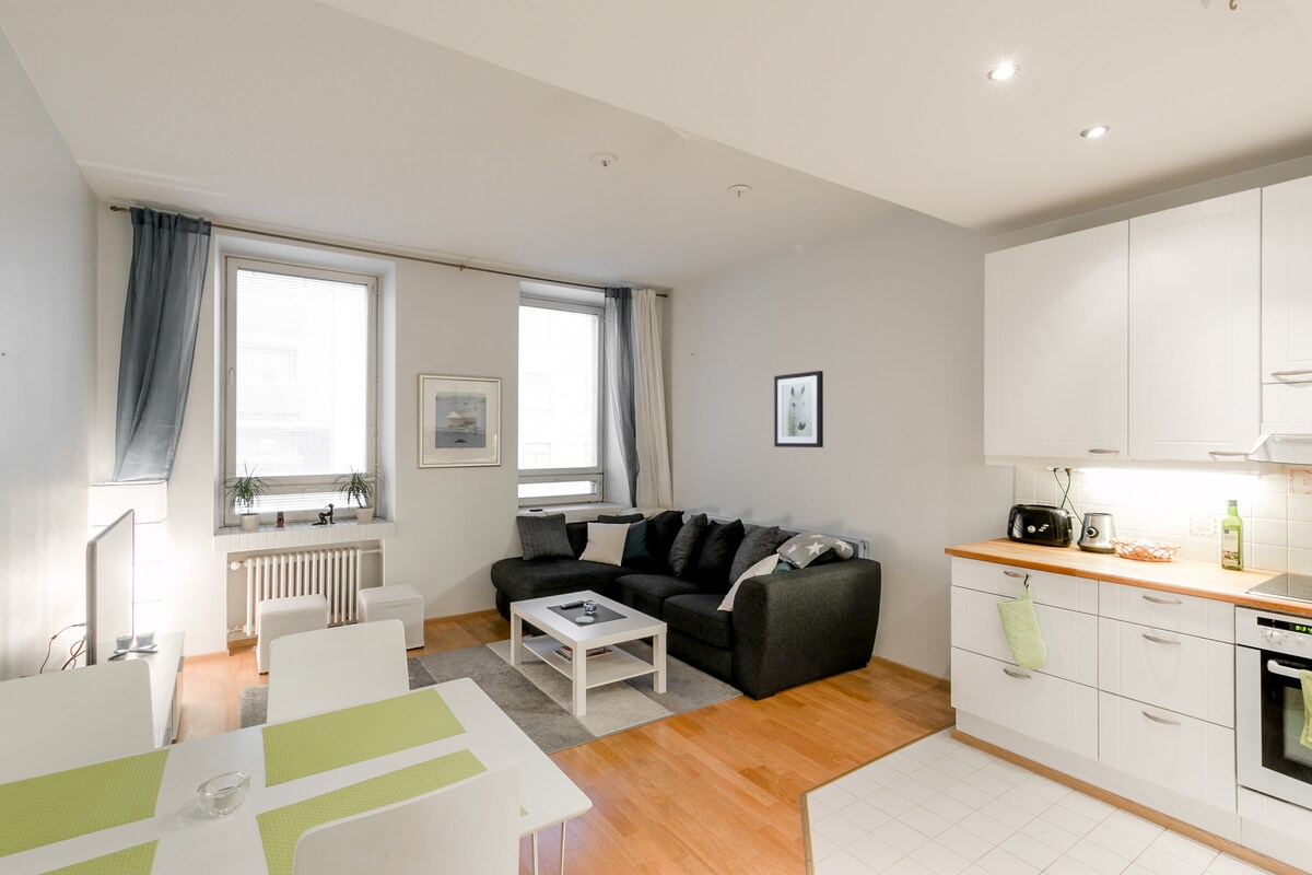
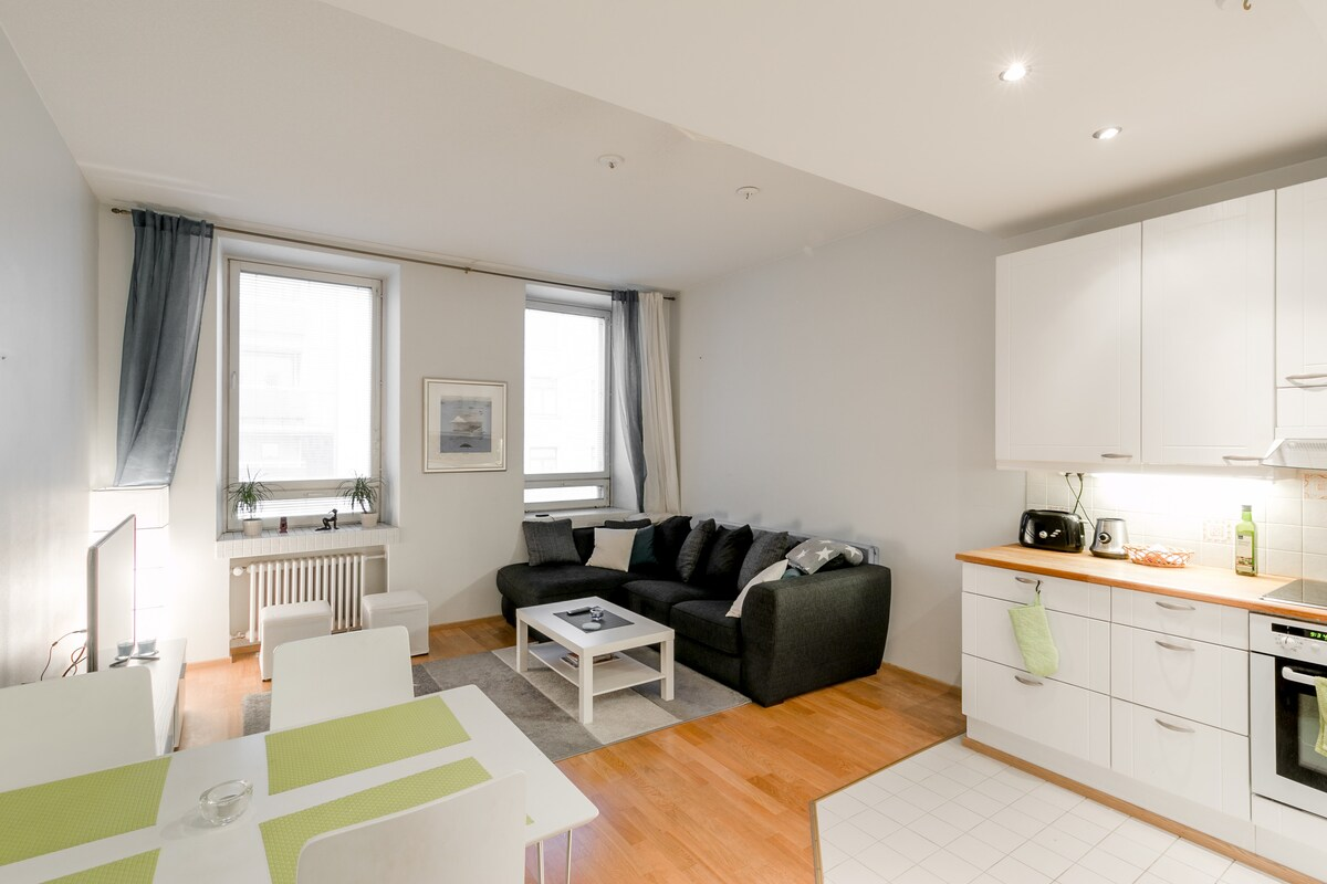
- wall art [773,370,824,448]
